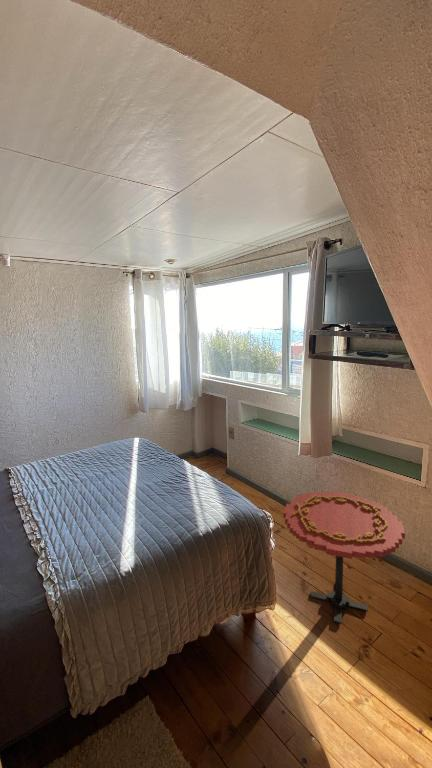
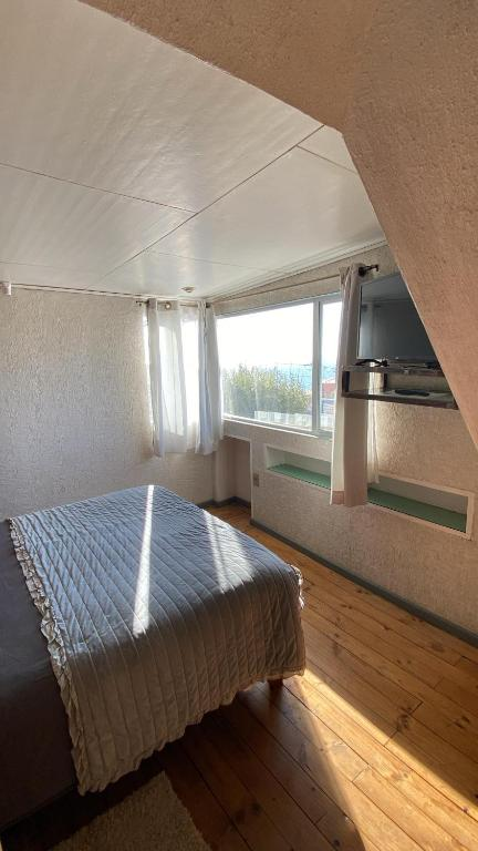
- side table [282,490,406,625]
